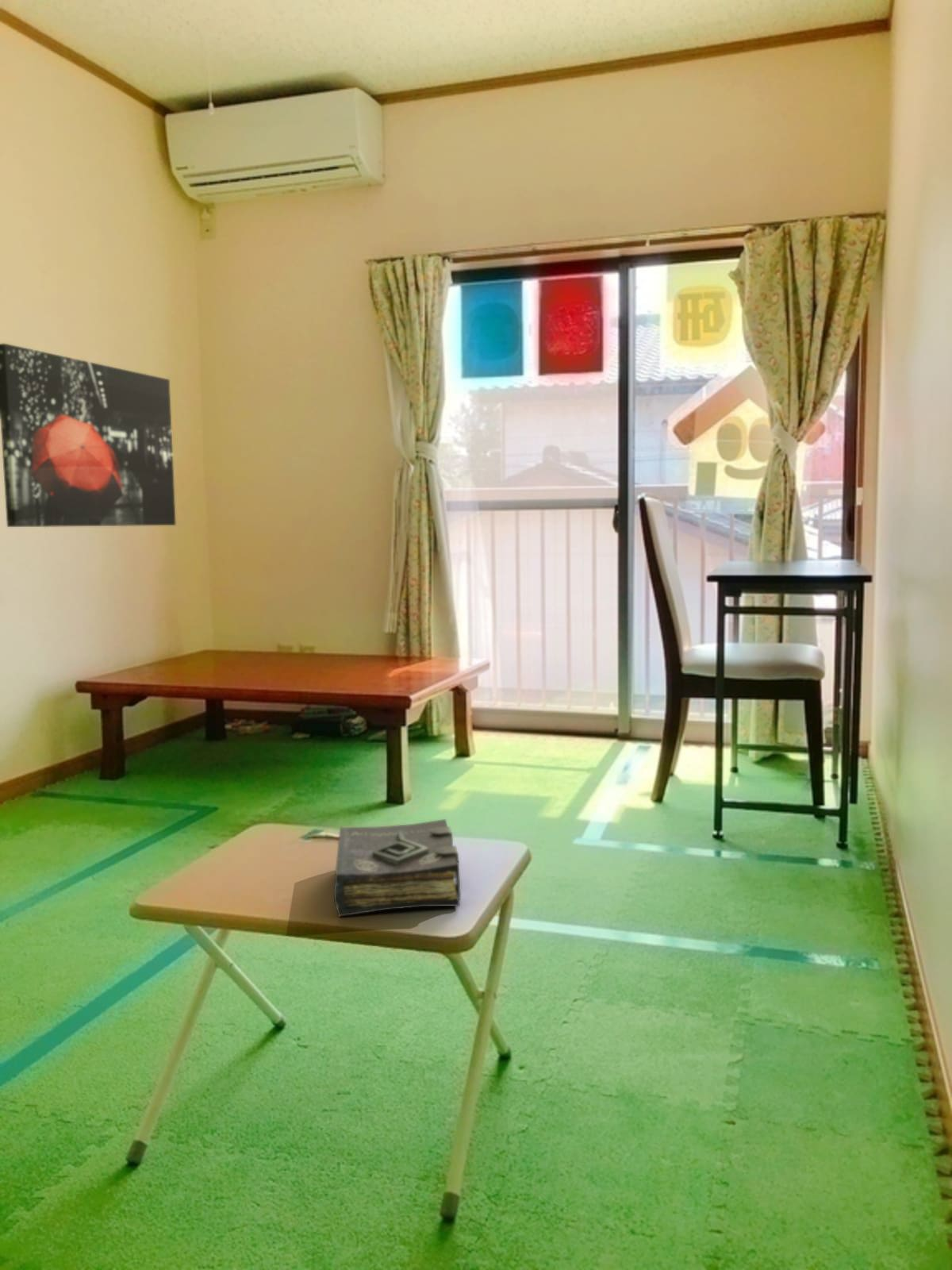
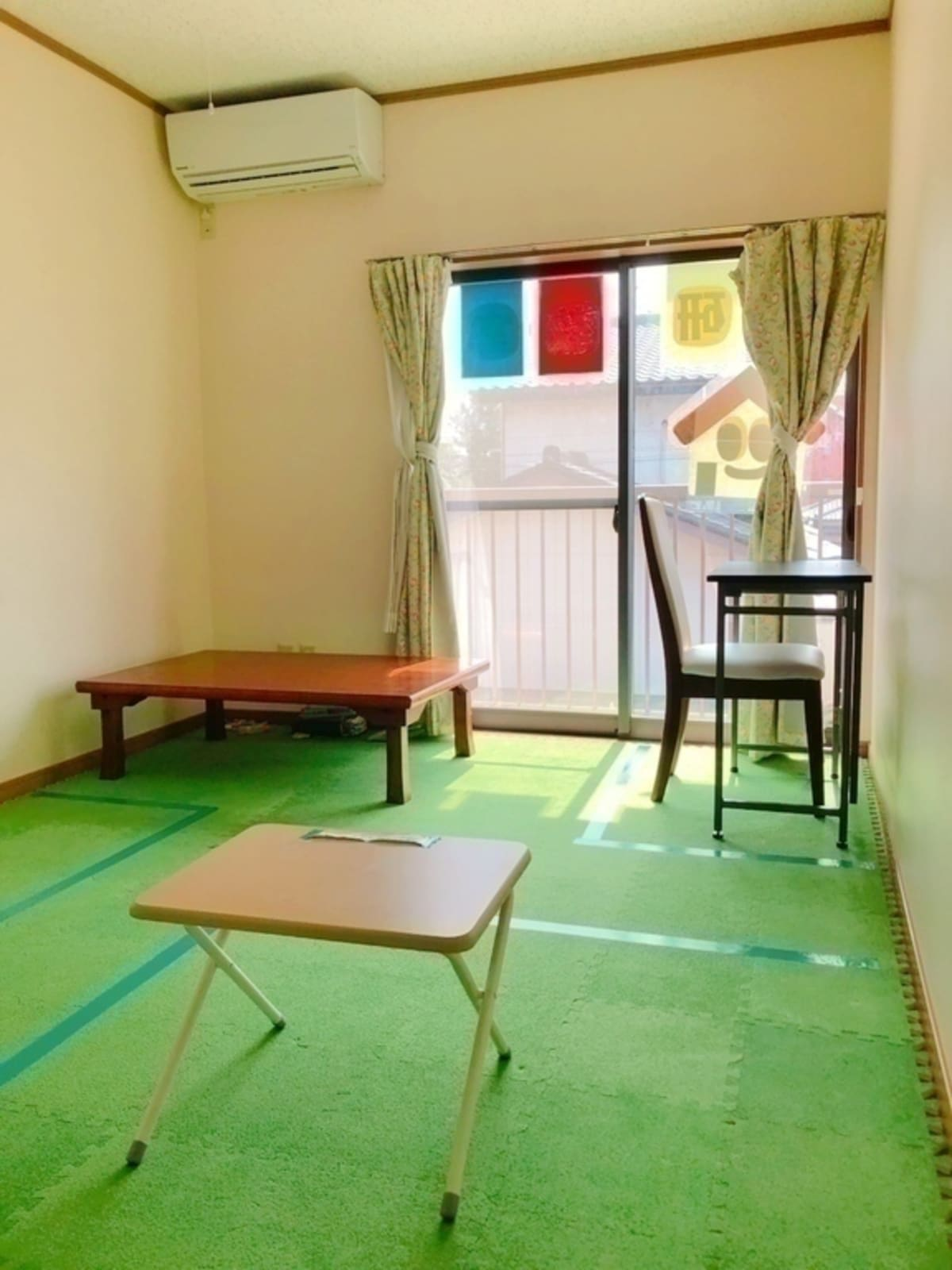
- wall art [0,343,177,528]
- book [333,818,462,918]
